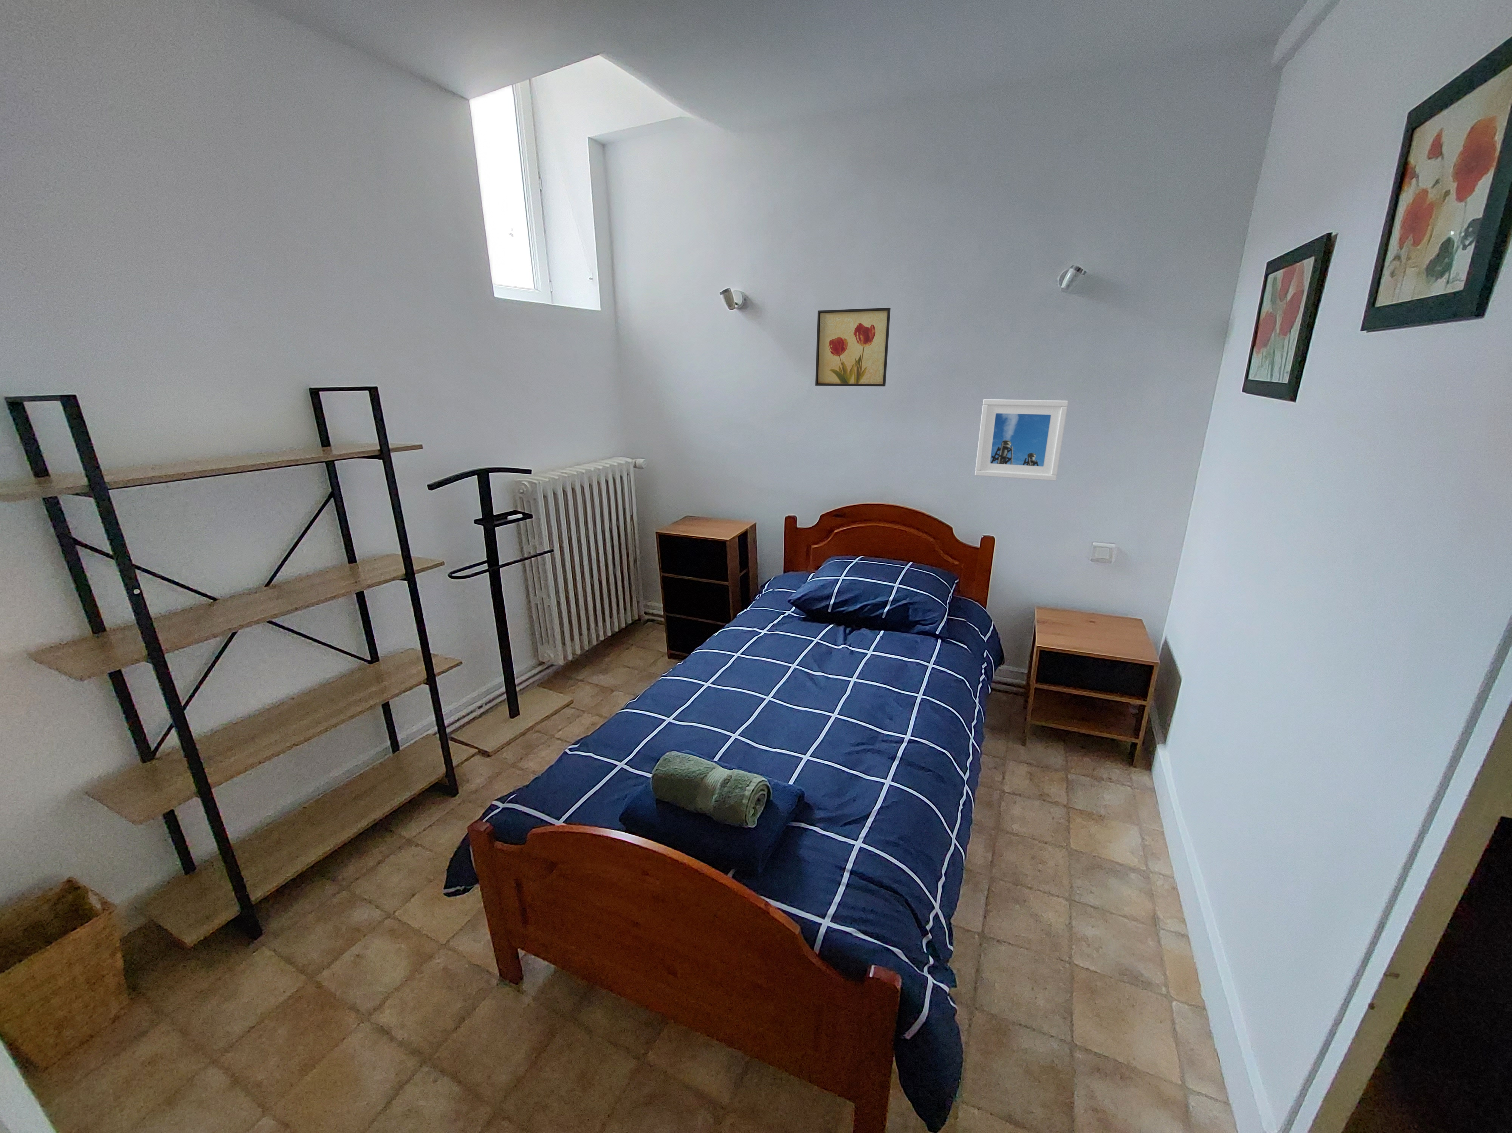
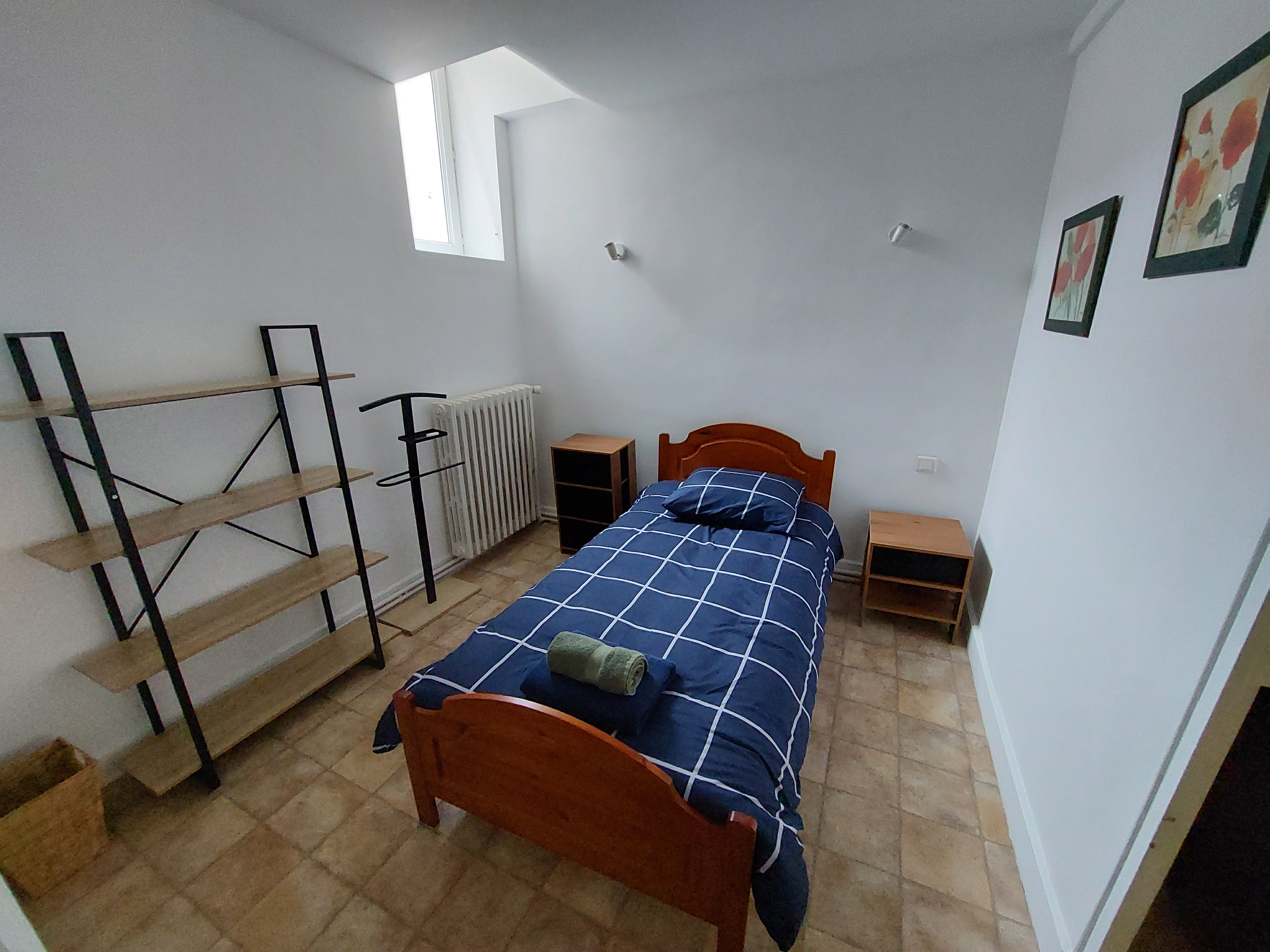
- wall art [816,307,891,387]
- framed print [975,399,1069,481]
